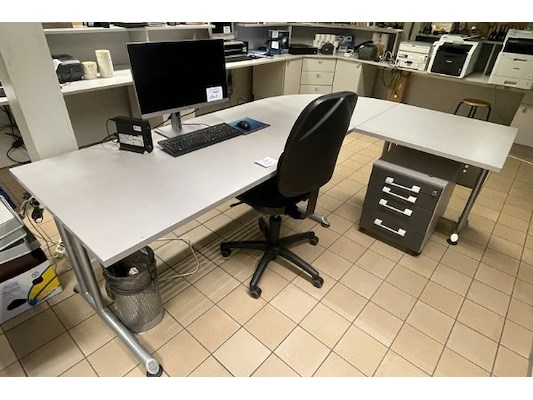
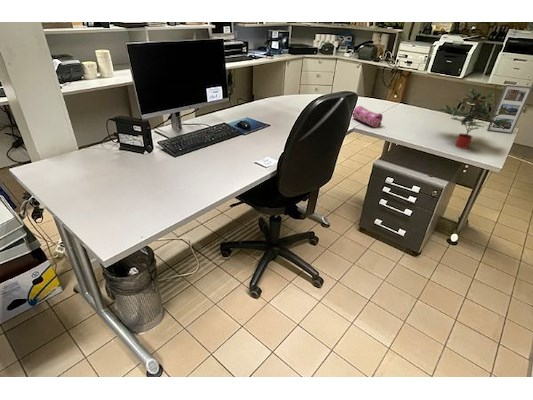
+ pencil case [352,105,384,128]
+ photo frame [486,84,533,135]
+ potted plant [437,88,511,150]
